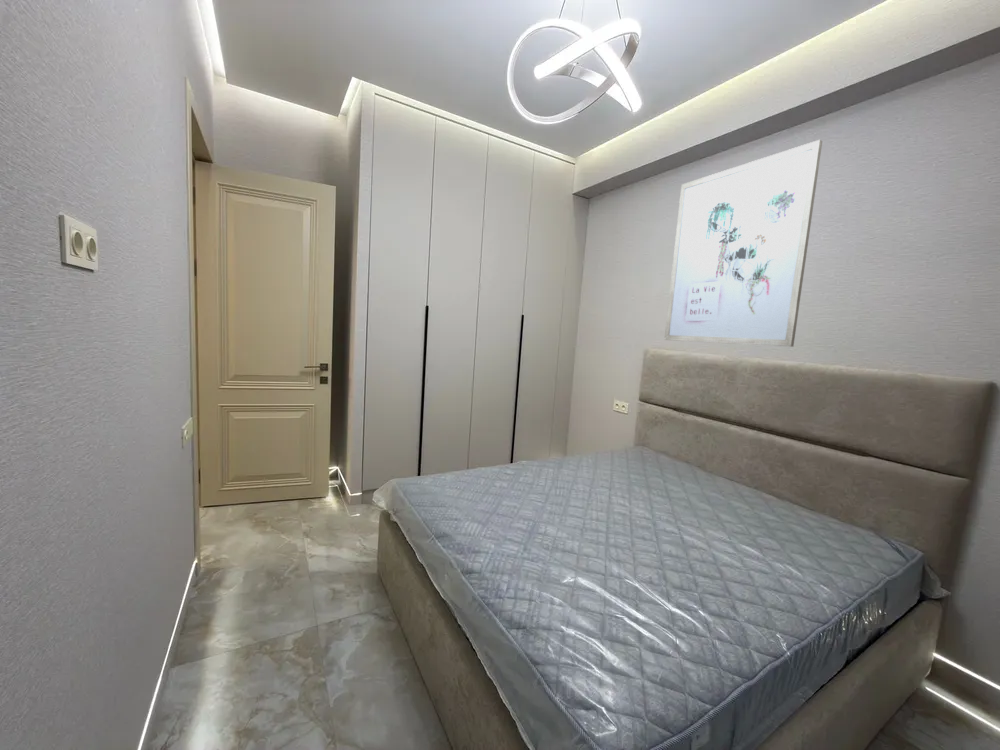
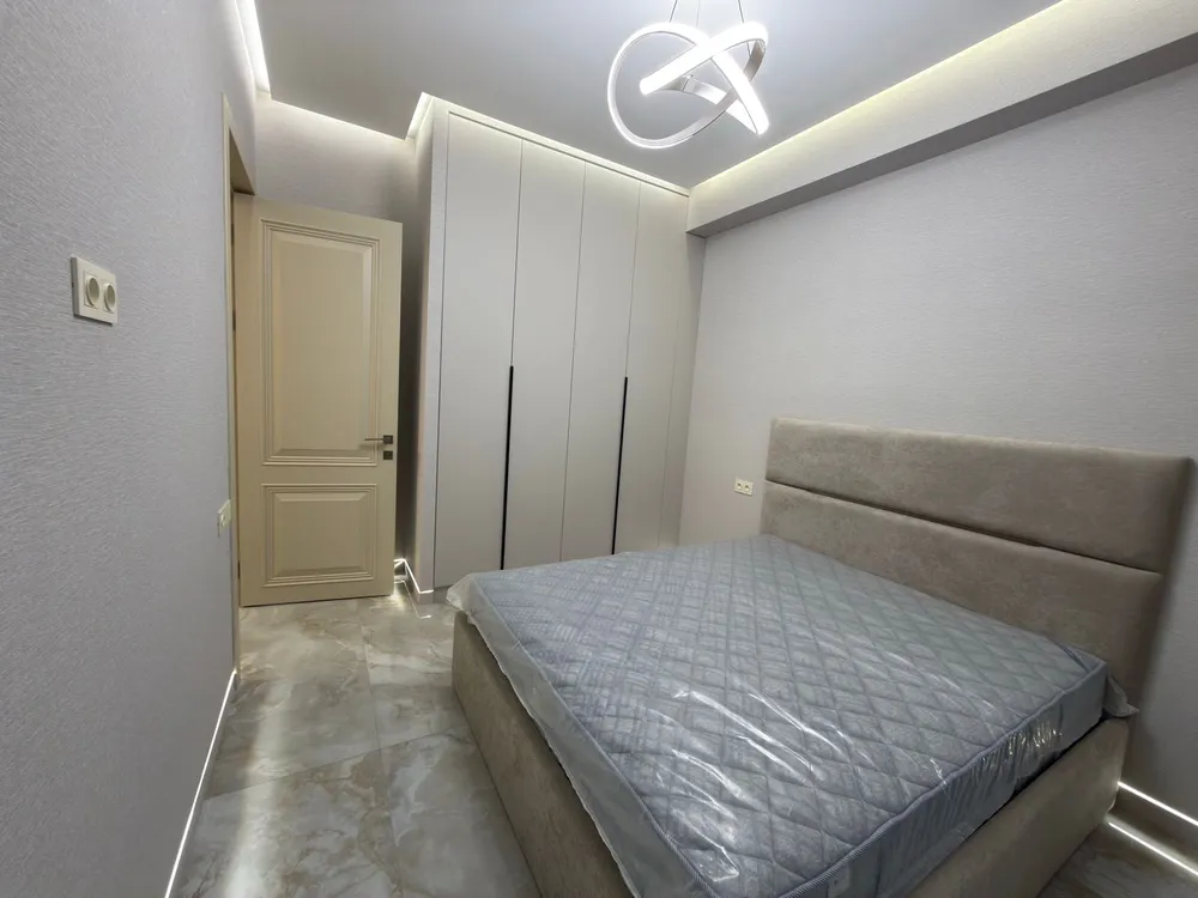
- wall art [663,139,823,348]
